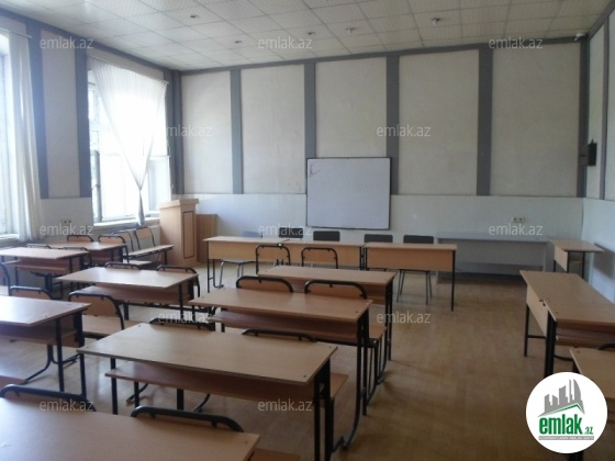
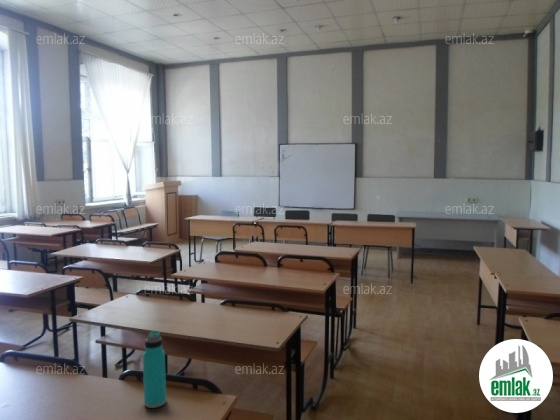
+ water bottle [142,330,167,409]
